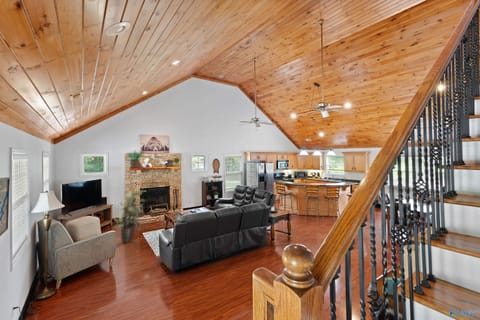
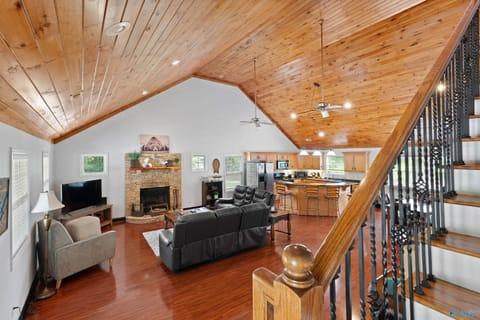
- indoor plant [112,187,146,244]
